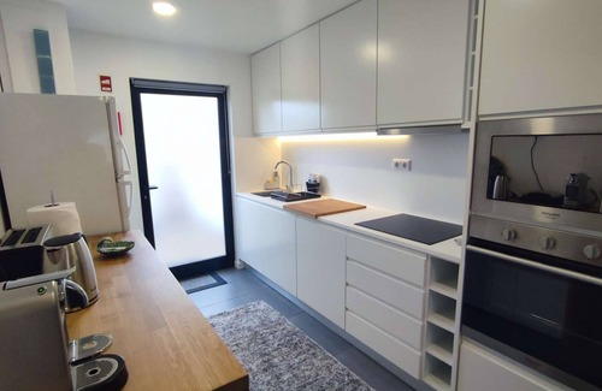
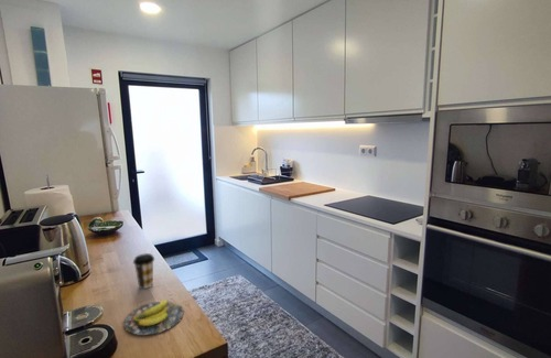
+ coffee cup [132,252,155,290]
+ banana [122,300,185,336]
